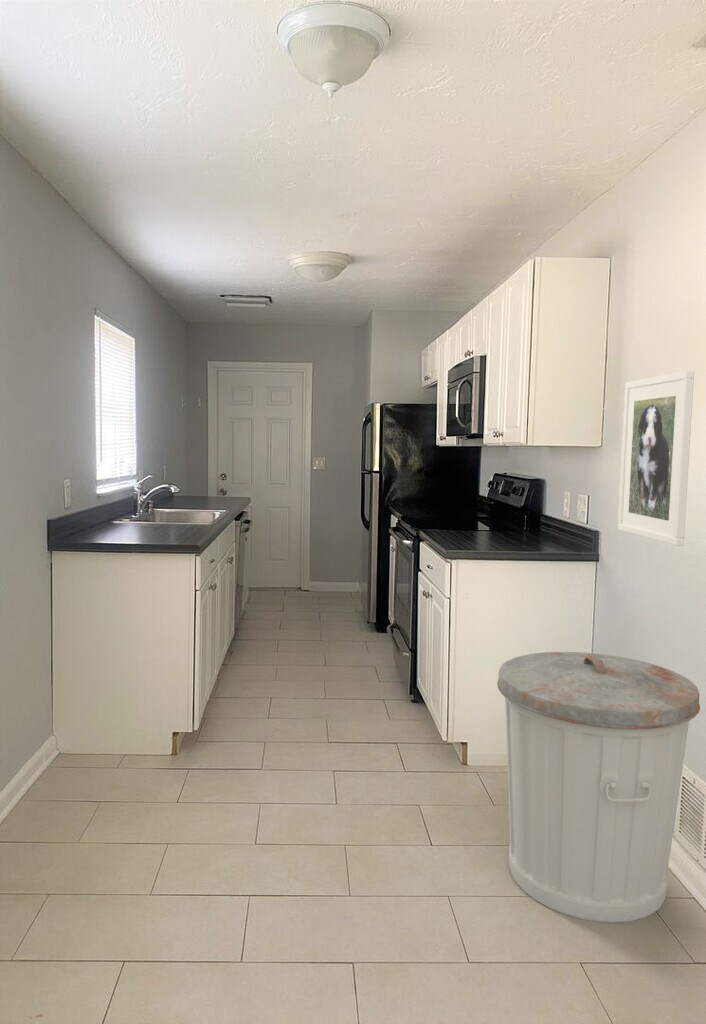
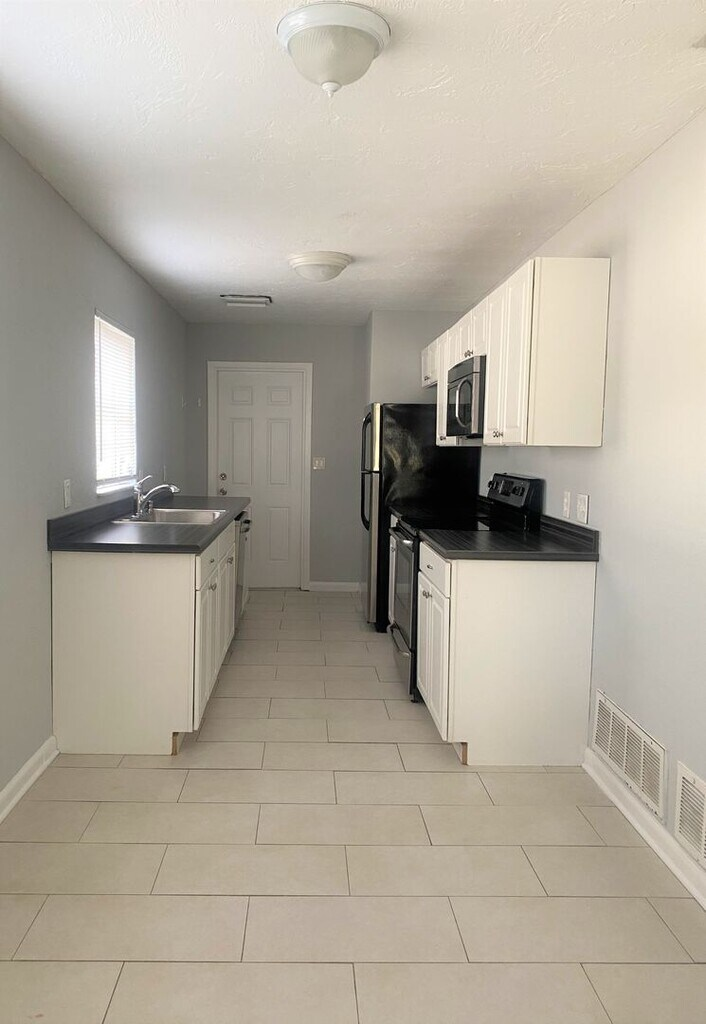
- trash can [496,651,701,924]
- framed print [617,370,695,547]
